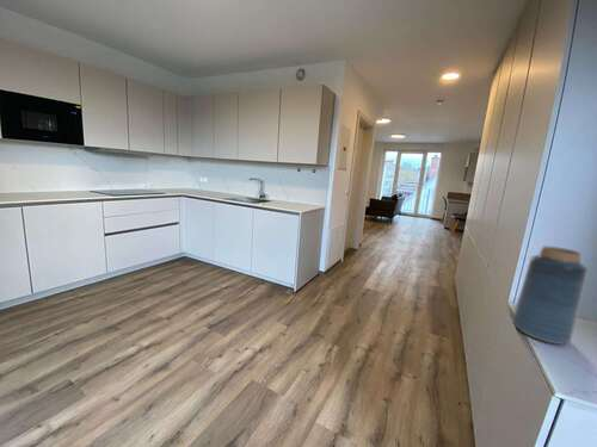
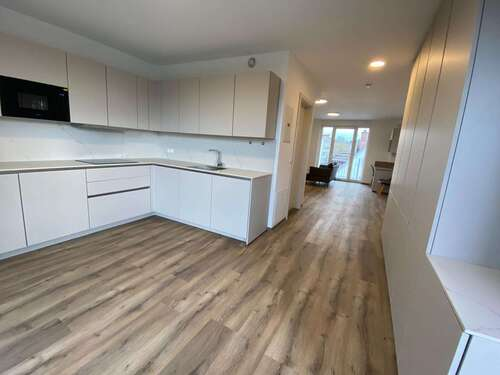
- vase [511,246,589,346]
